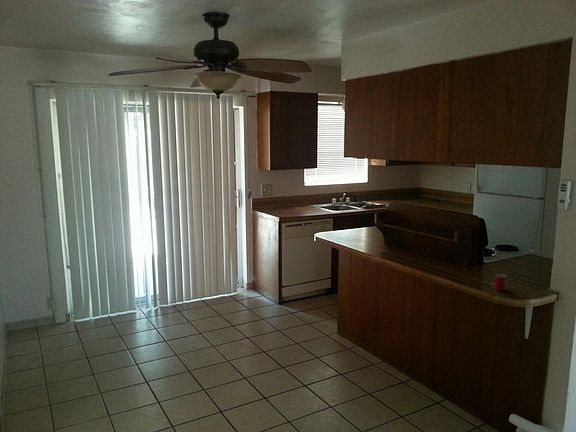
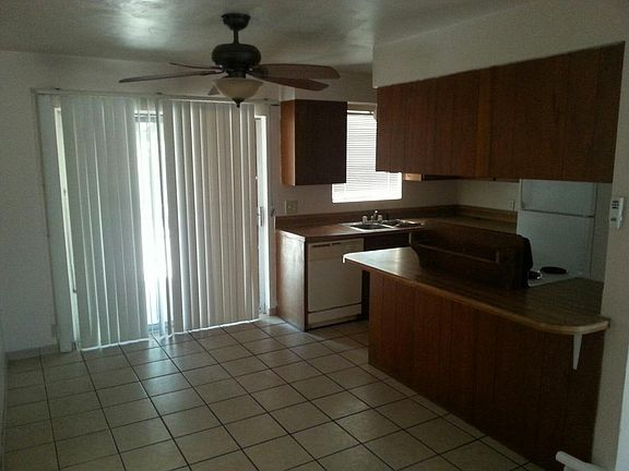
- mug [490,273,516,292]
